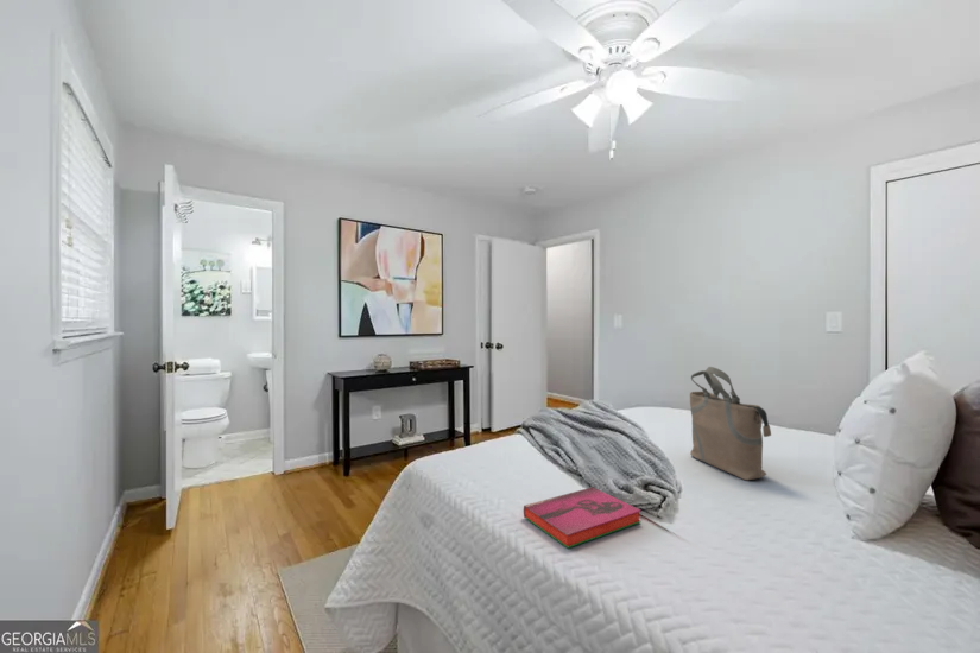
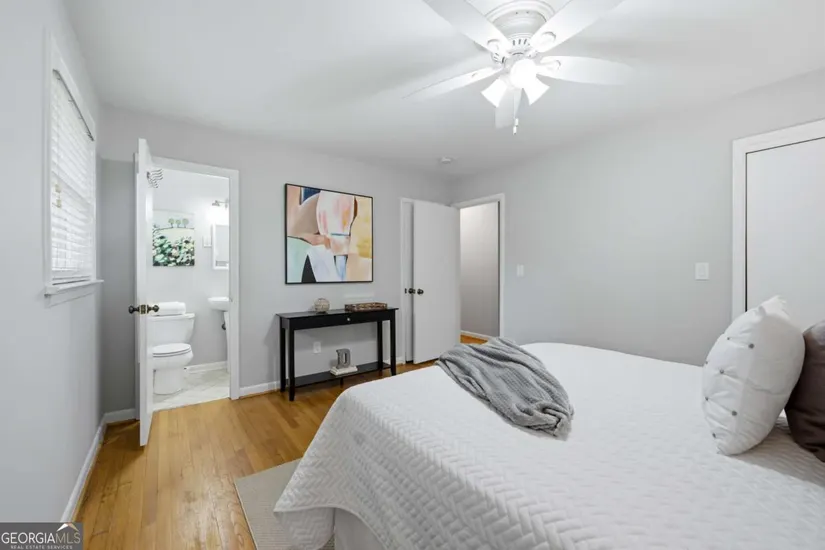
- hardback book [523,486,643,549]
- tote bag [689,366,772,481]
